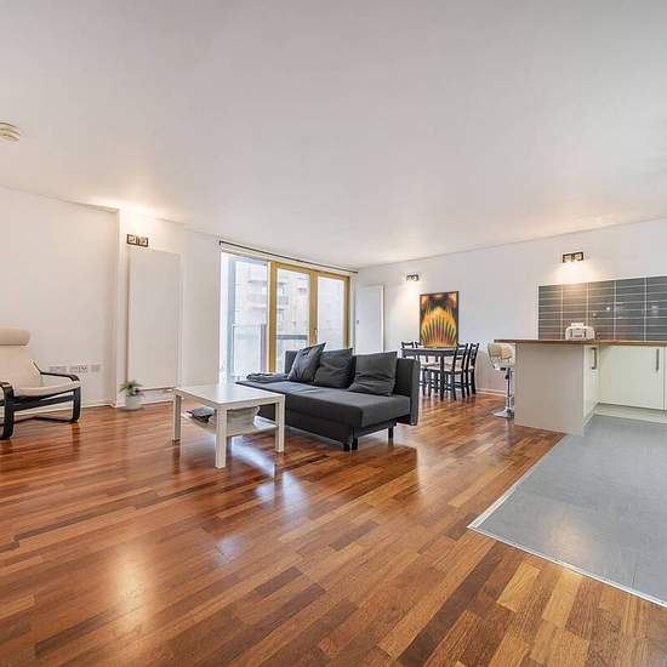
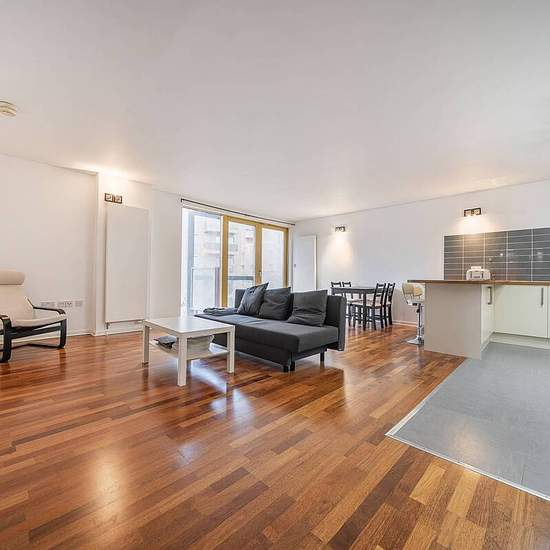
- potted plant [118,378,147,411]
- wall art [418,290,460,350]
